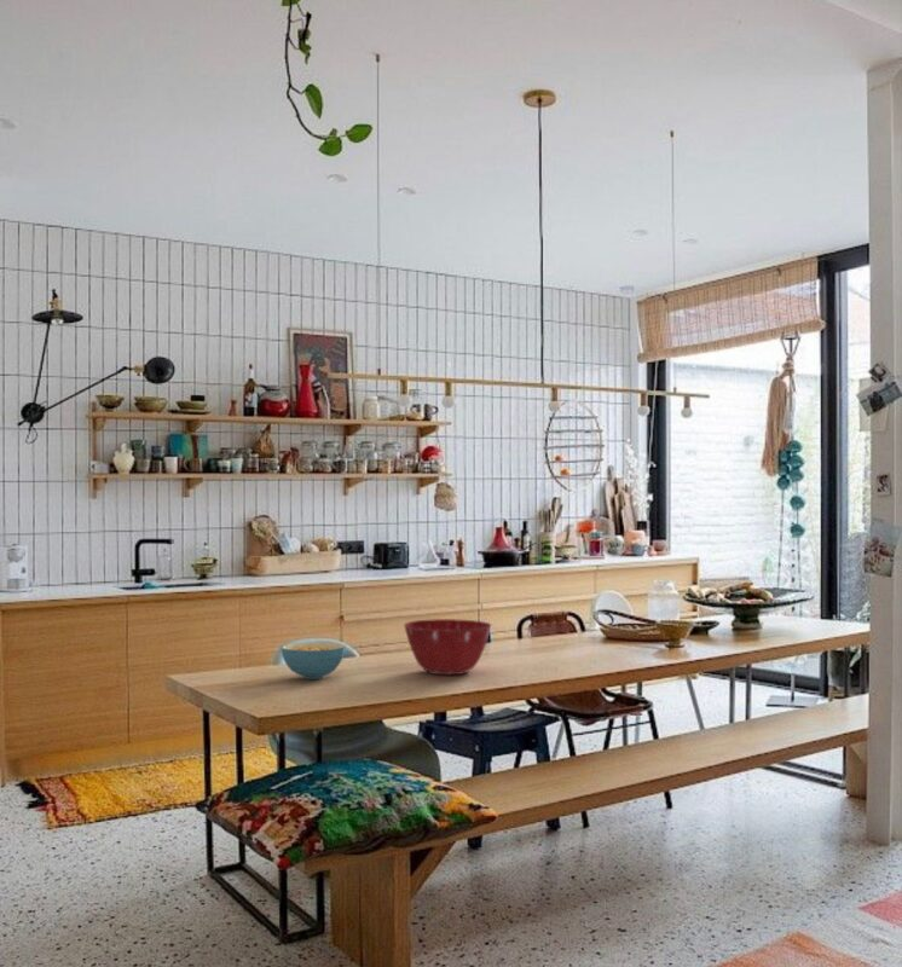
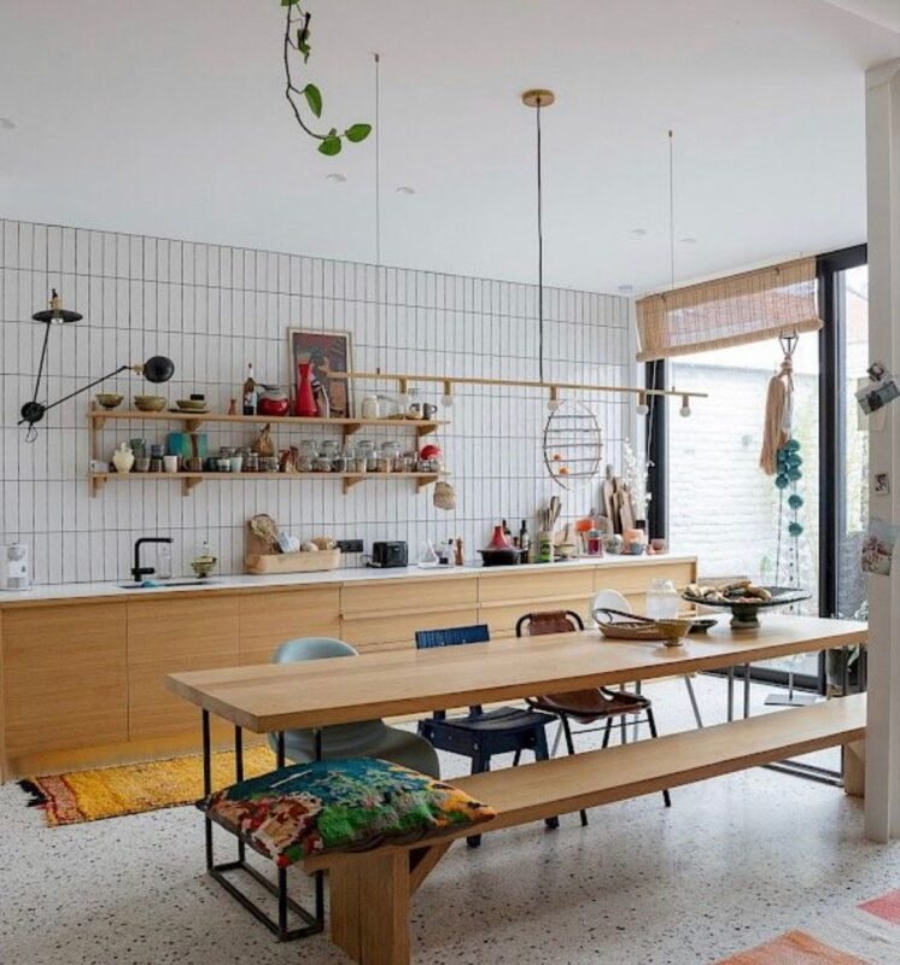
- cereal bowl [281,642,347,681]
- mixing bowl [403,618,493,676]
